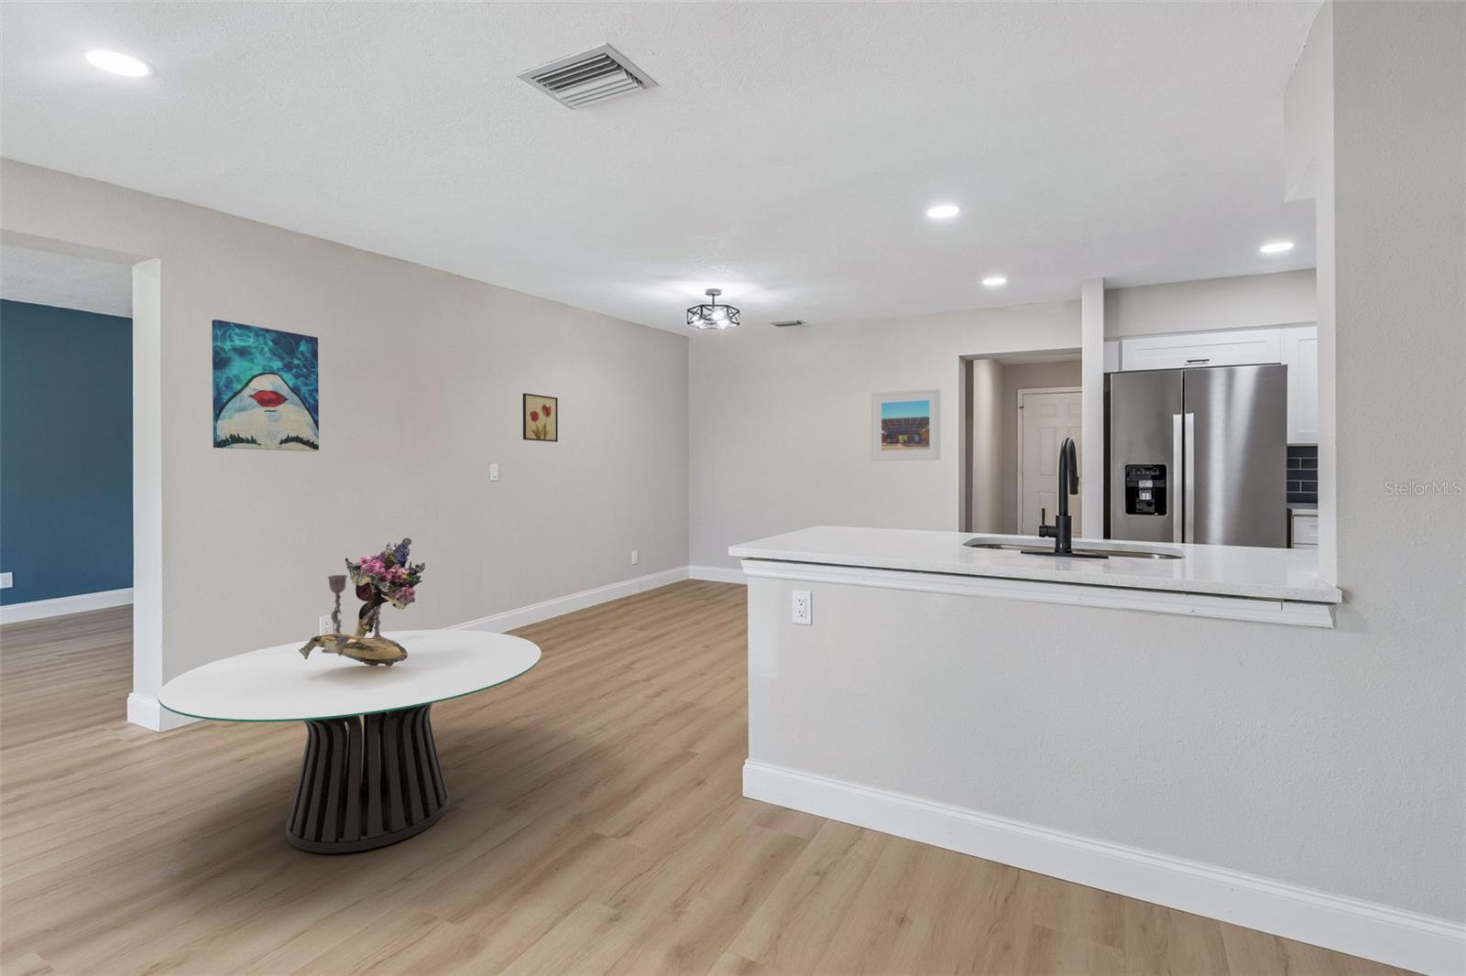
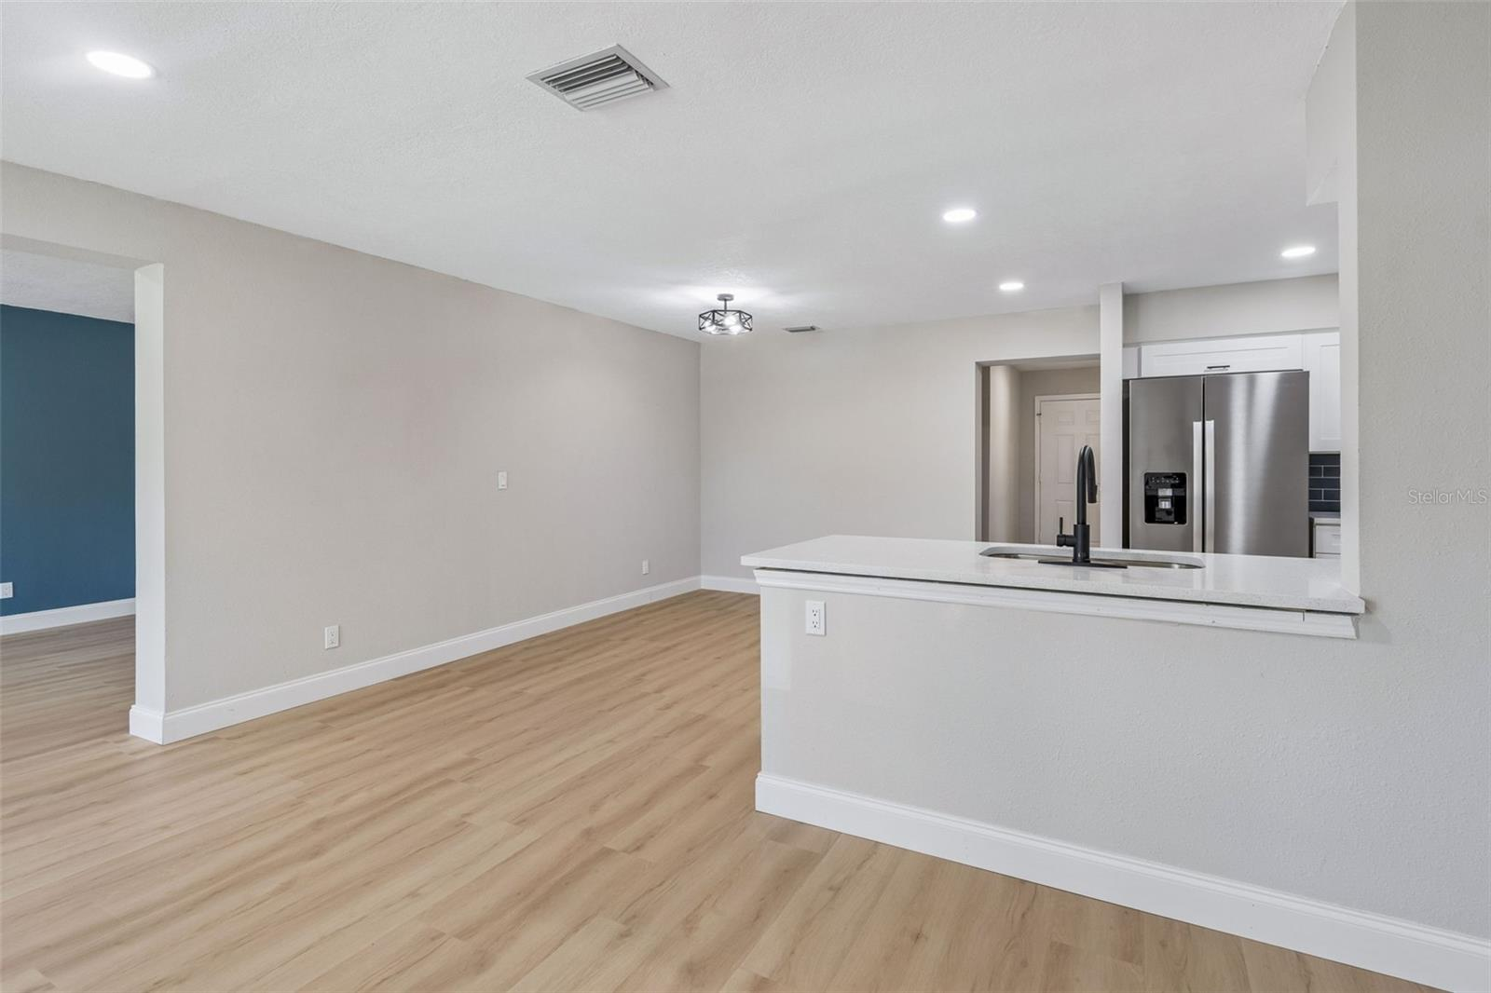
- candlestick [322,574,397,654]
- wall art [210,319,319,452]
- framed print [871,388,942,462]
- bouquet [296,537,426,666]
- dining table [157,629,543,854]
- wall art [522,392,559,443]
